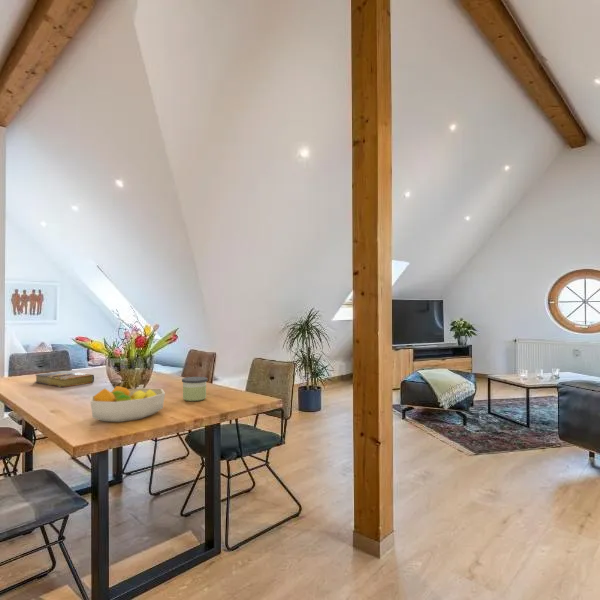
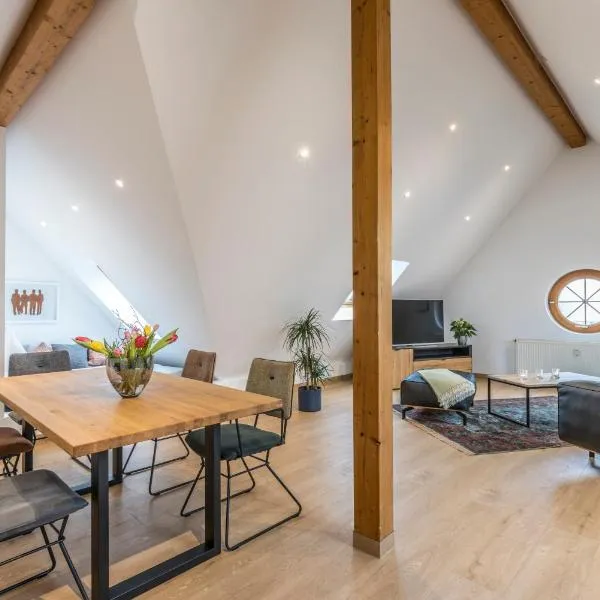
- candle [181,376,208,402]
- fruit bowl [89,385,166,423]
- book [34,370,95,388]
